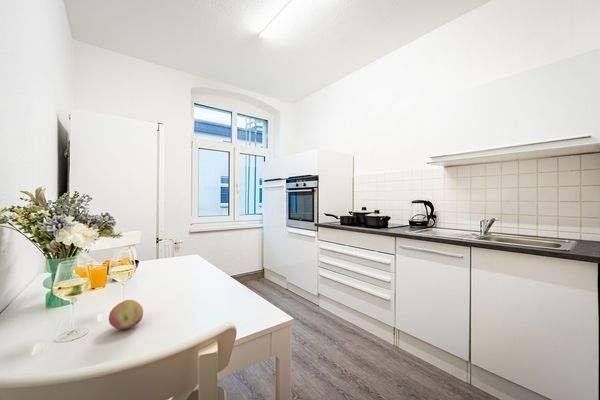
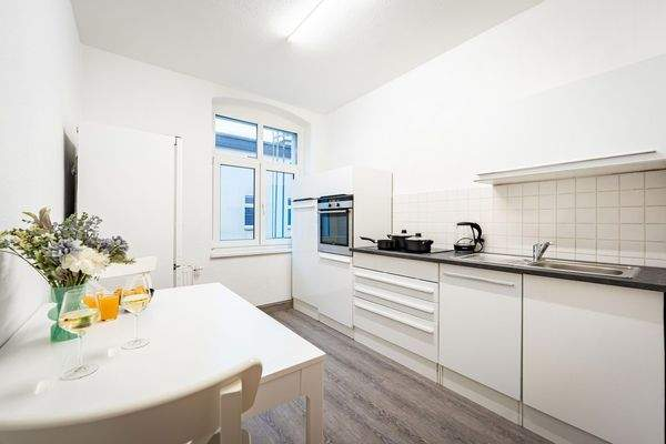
- fruit [108,299,144,330]
